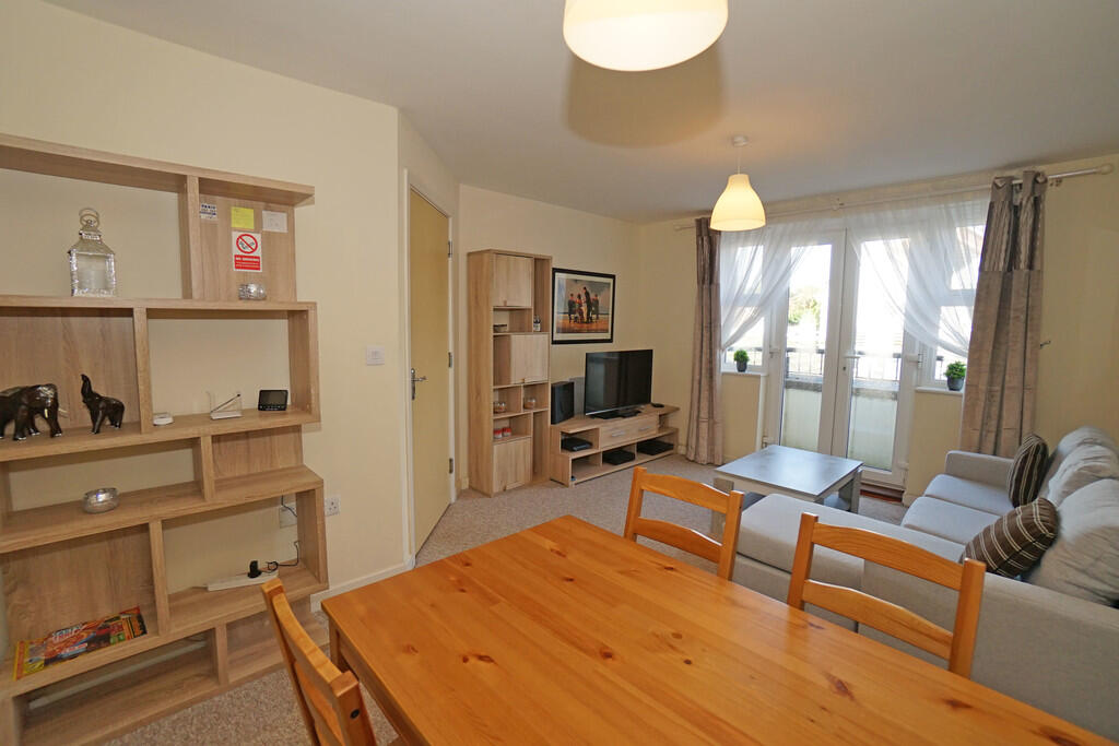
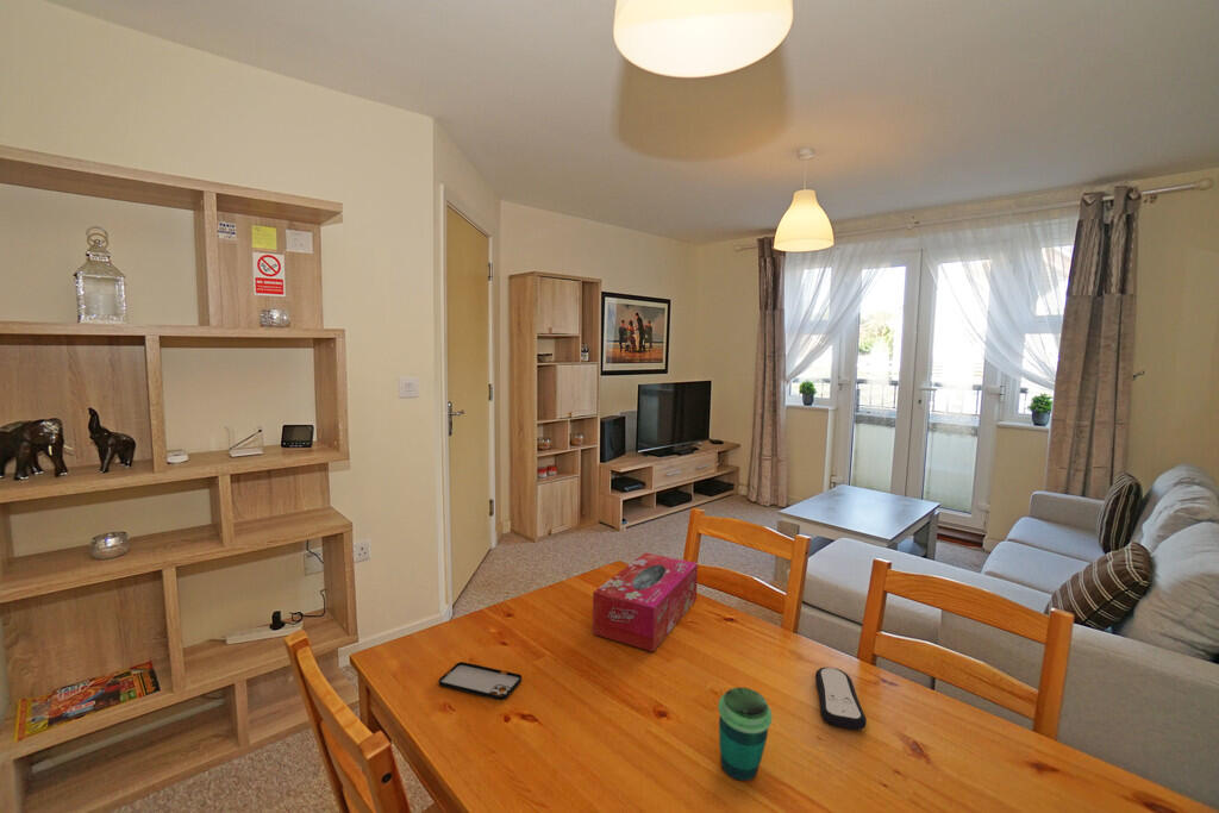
+ tissue box [592,551,699,653]
+ remote control [814,667,868,731]
+ cup [717,687,773,782]
+ smartphone [437,661,523,701]
